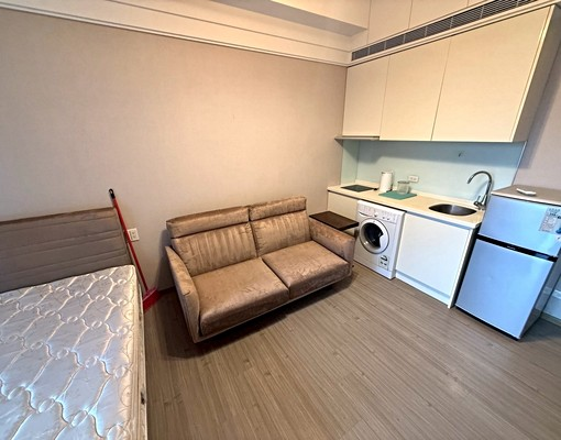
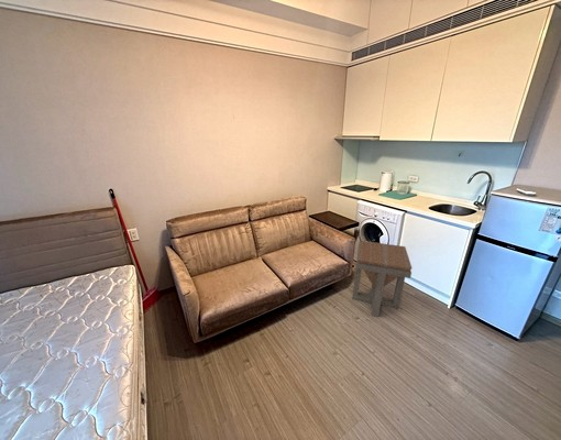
+ side table [351,240,413,318]
